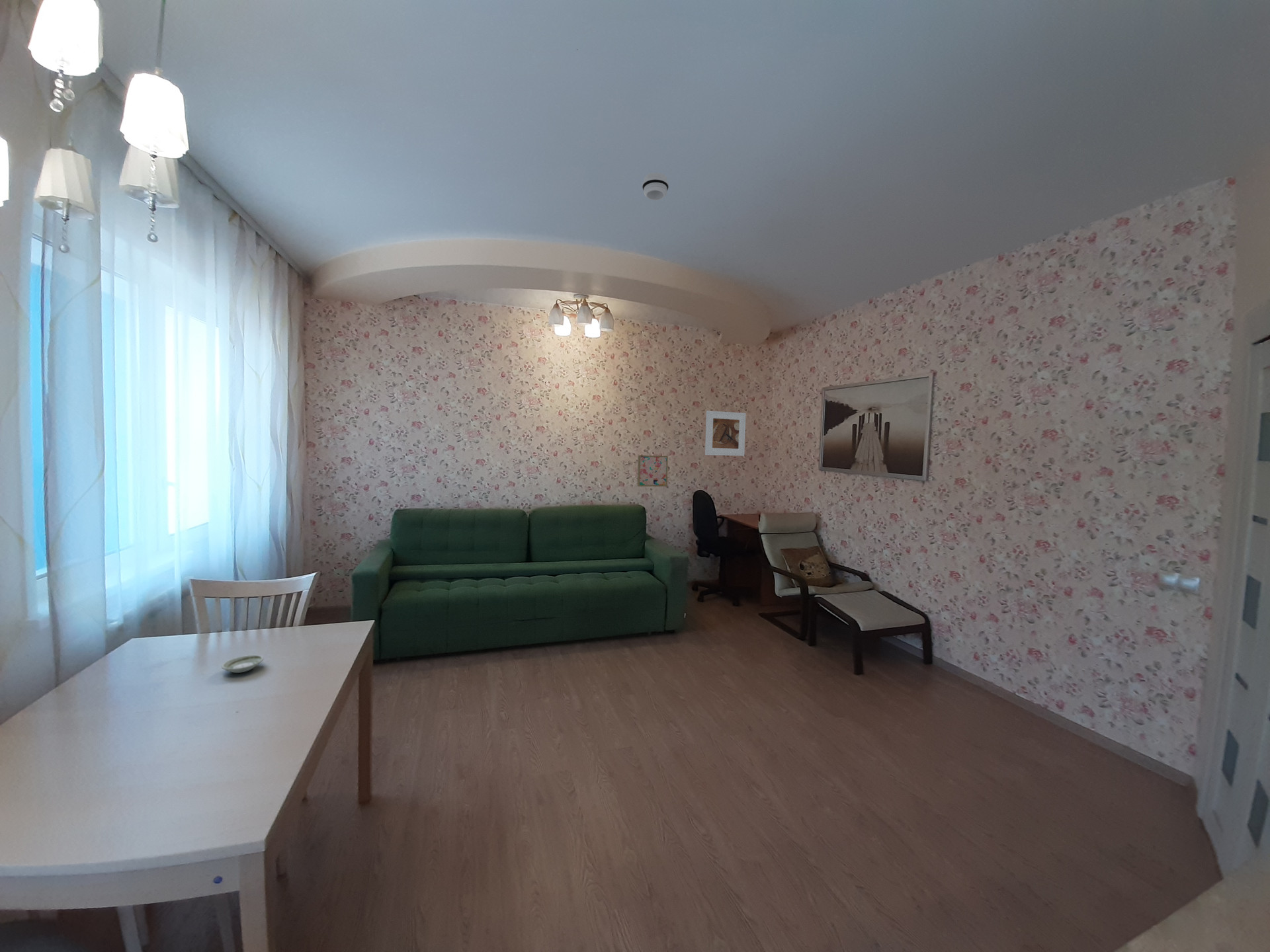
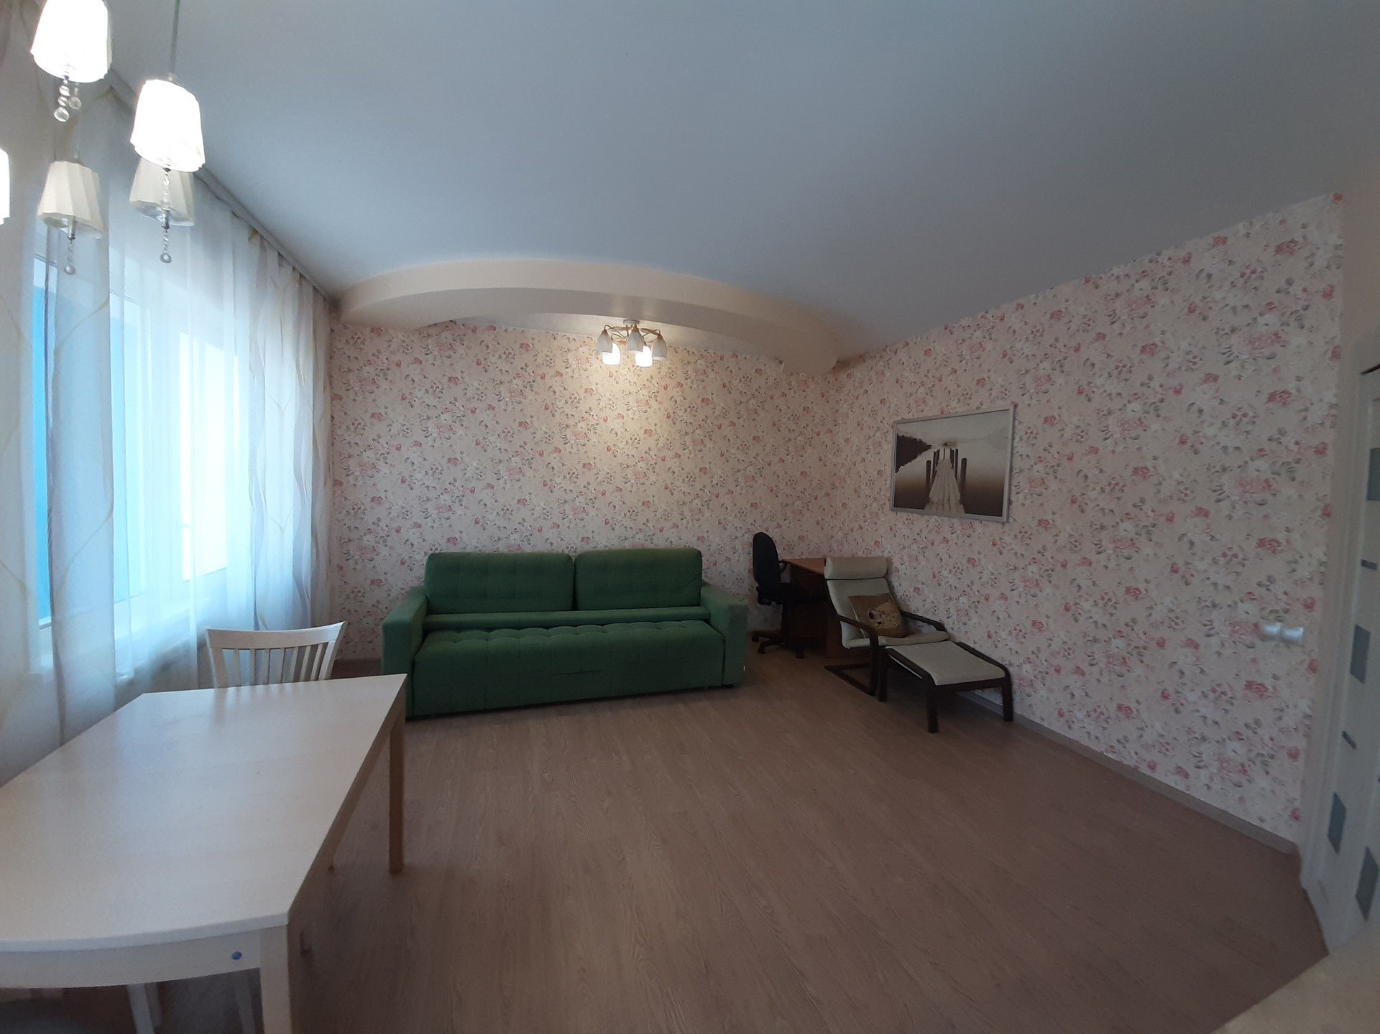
- saucer [221,654,264,674]
- wall art [637,455,669,487]
- smoke detector [642,172,669,201]
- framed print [704,410,746,457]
